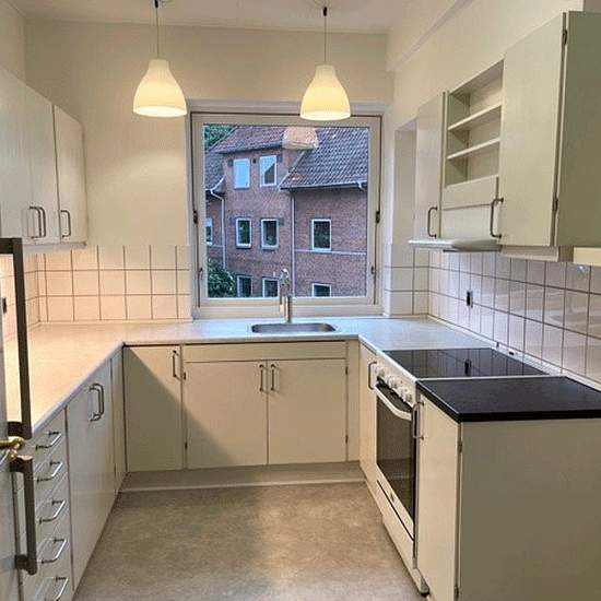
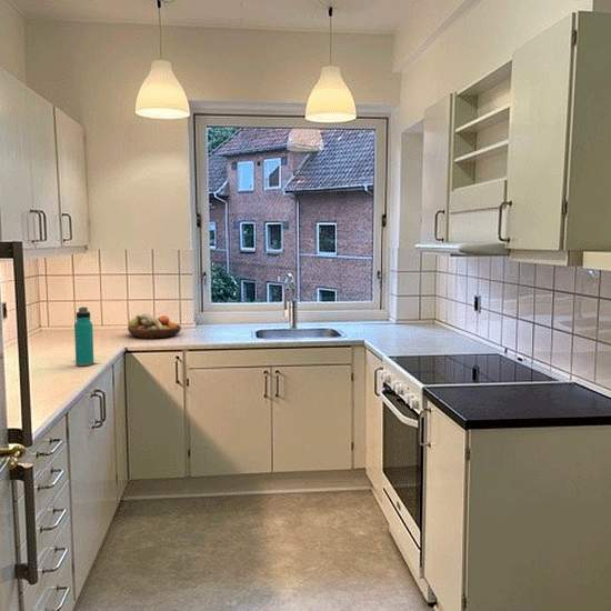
+ fruit bowl [127,312,182,339]
+ water bottle [73,306,96,367]
